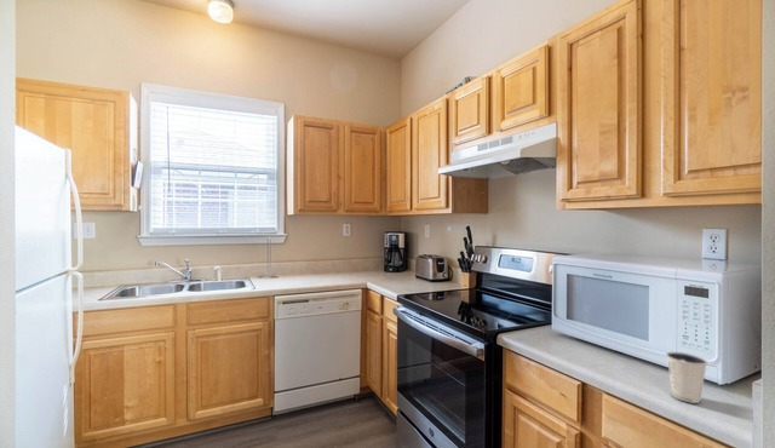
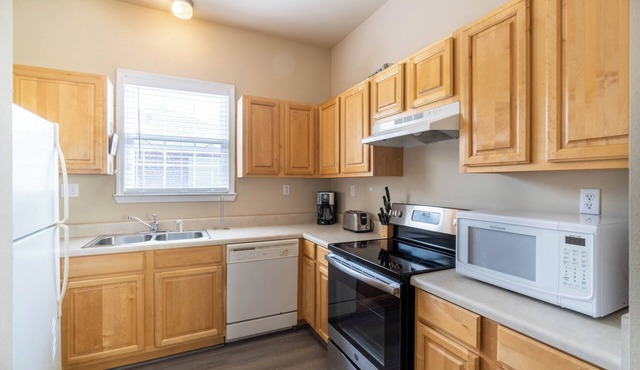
- dixie cup [665,351,708,404]
